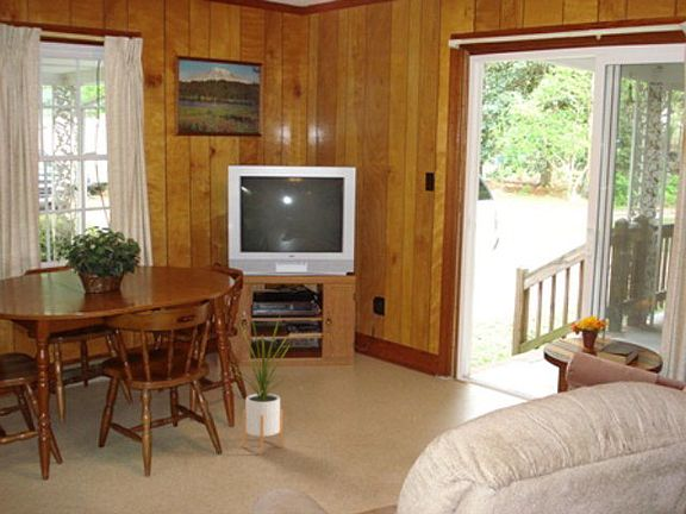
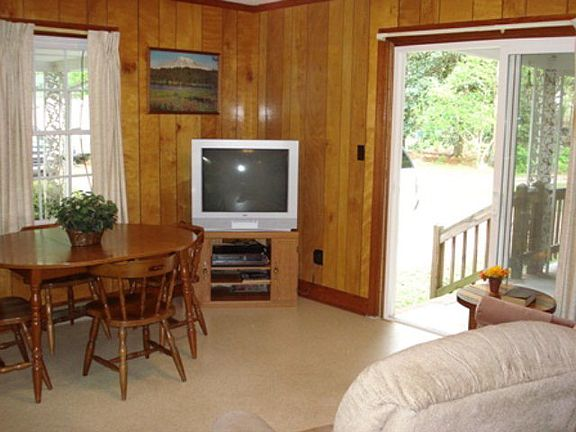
- house plant [226,313,298,456]
